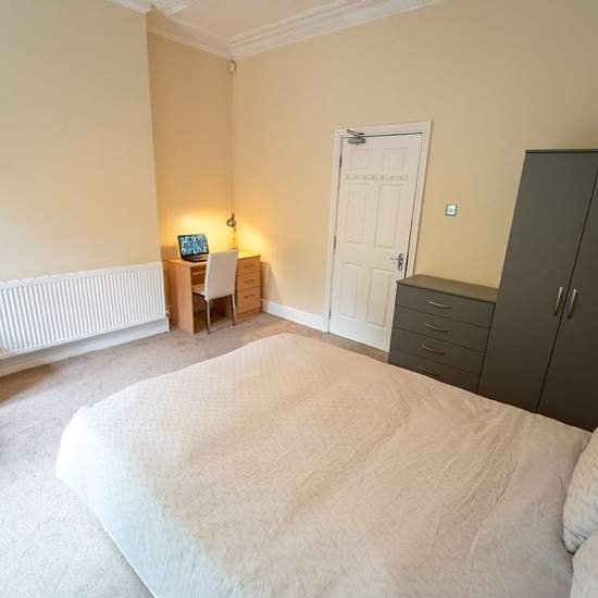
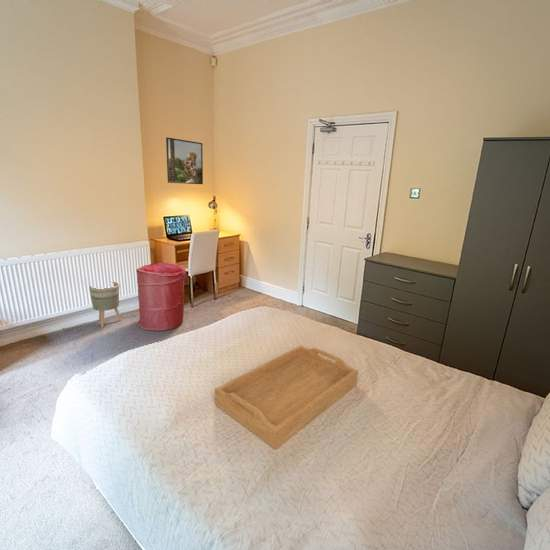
+ serving tray [214,345,359,451]
+ planter [88,281,122,329]
+ laundry hamper [135,262,187,332]
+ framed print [165,136,204,185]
